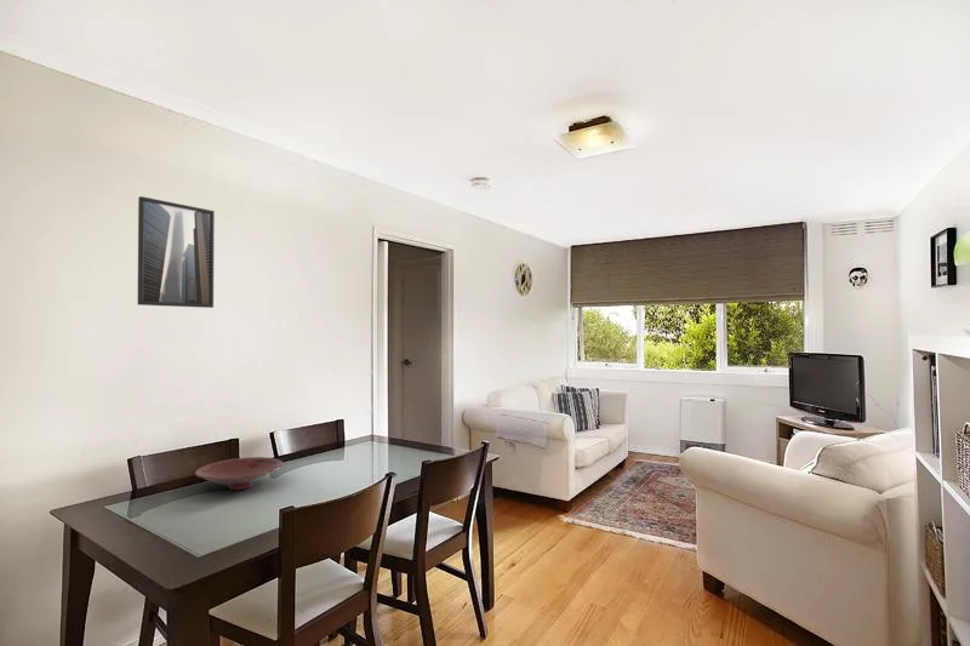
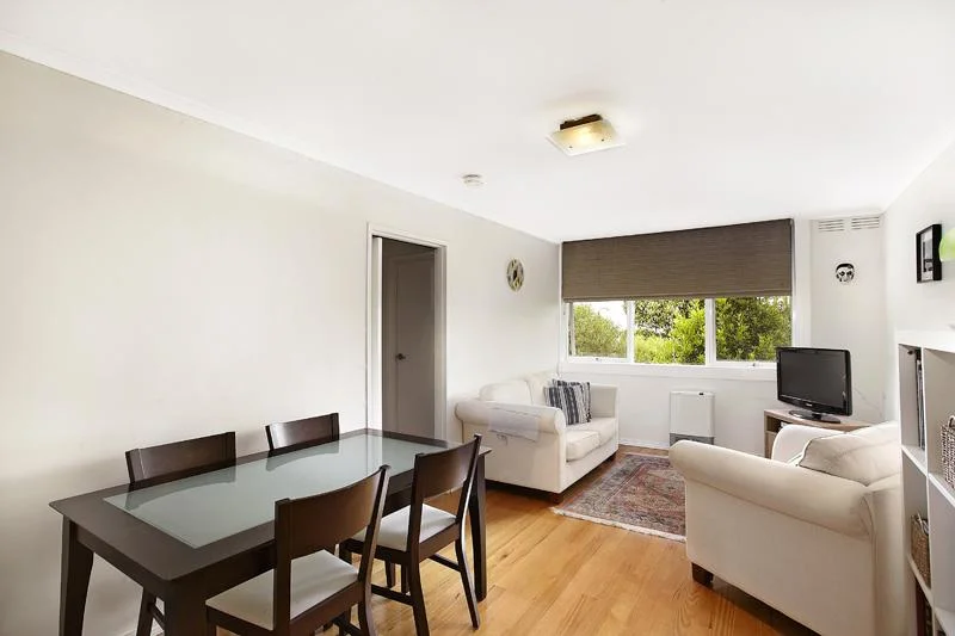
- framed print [136,195,216,309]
- bowl [194,456,284,491]
